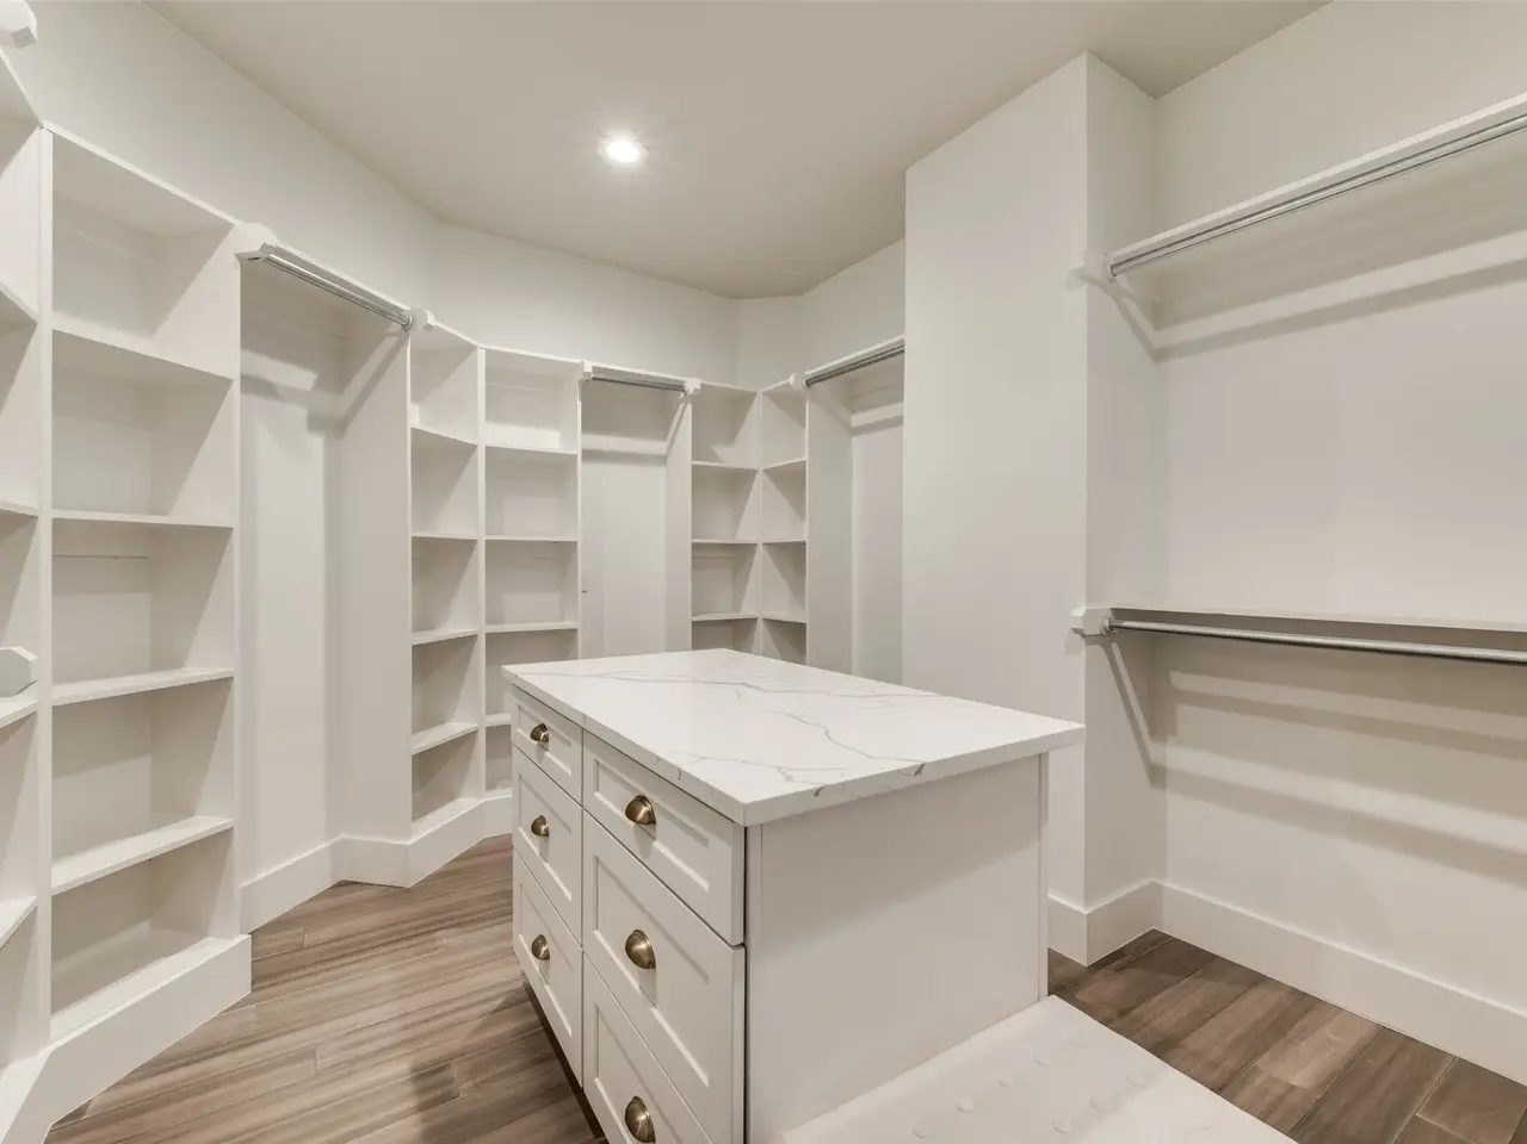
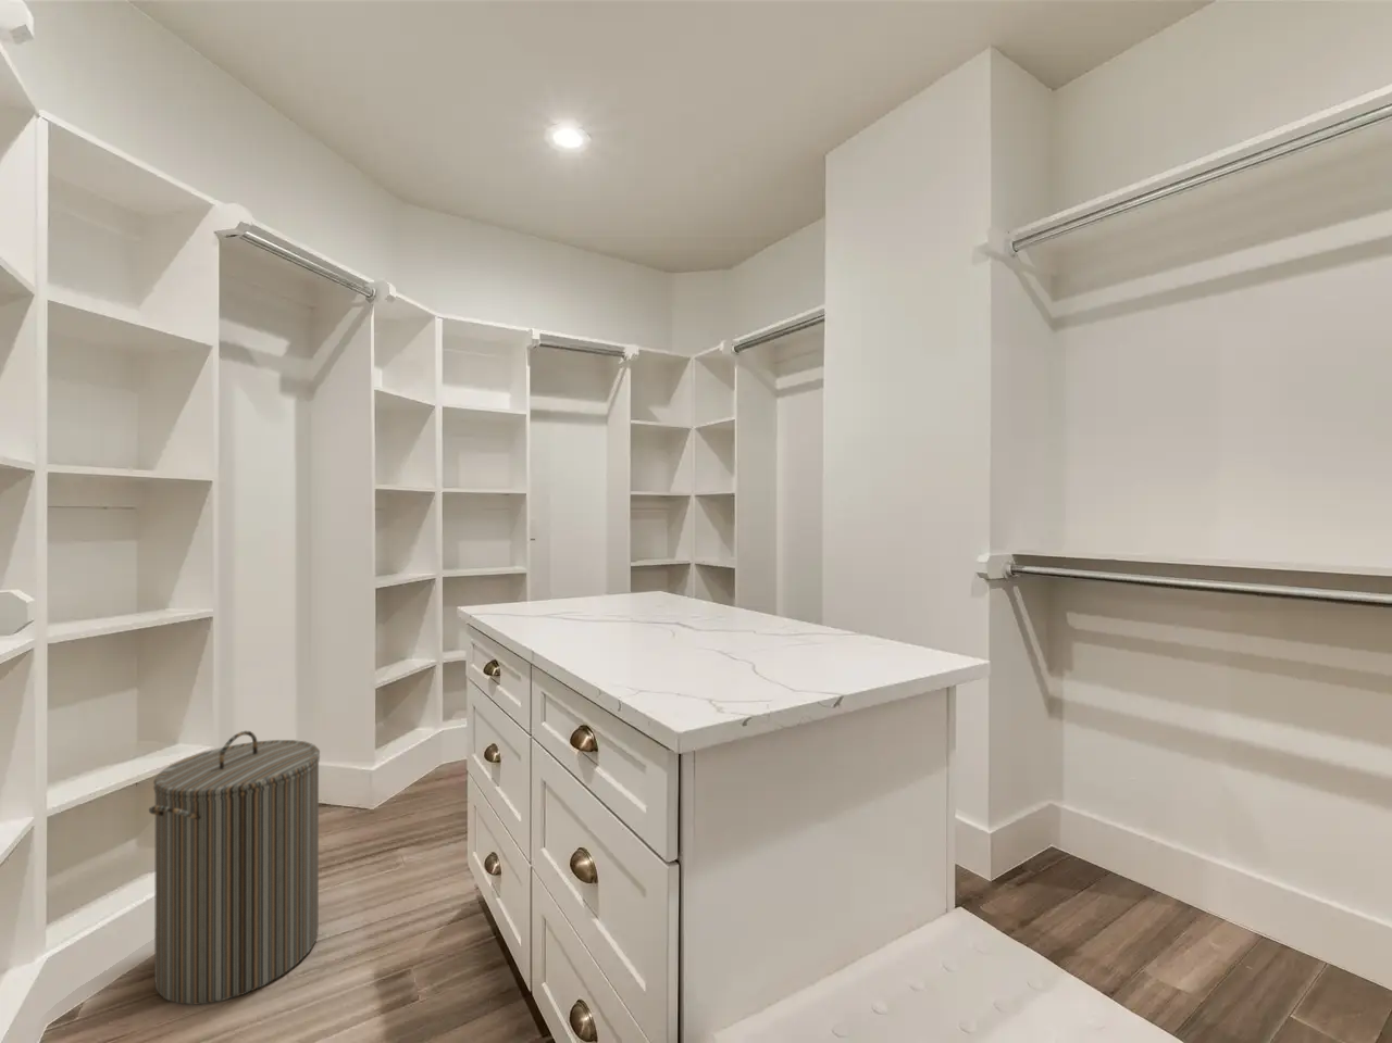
+ laundry hamper [148,730,321,1006]
